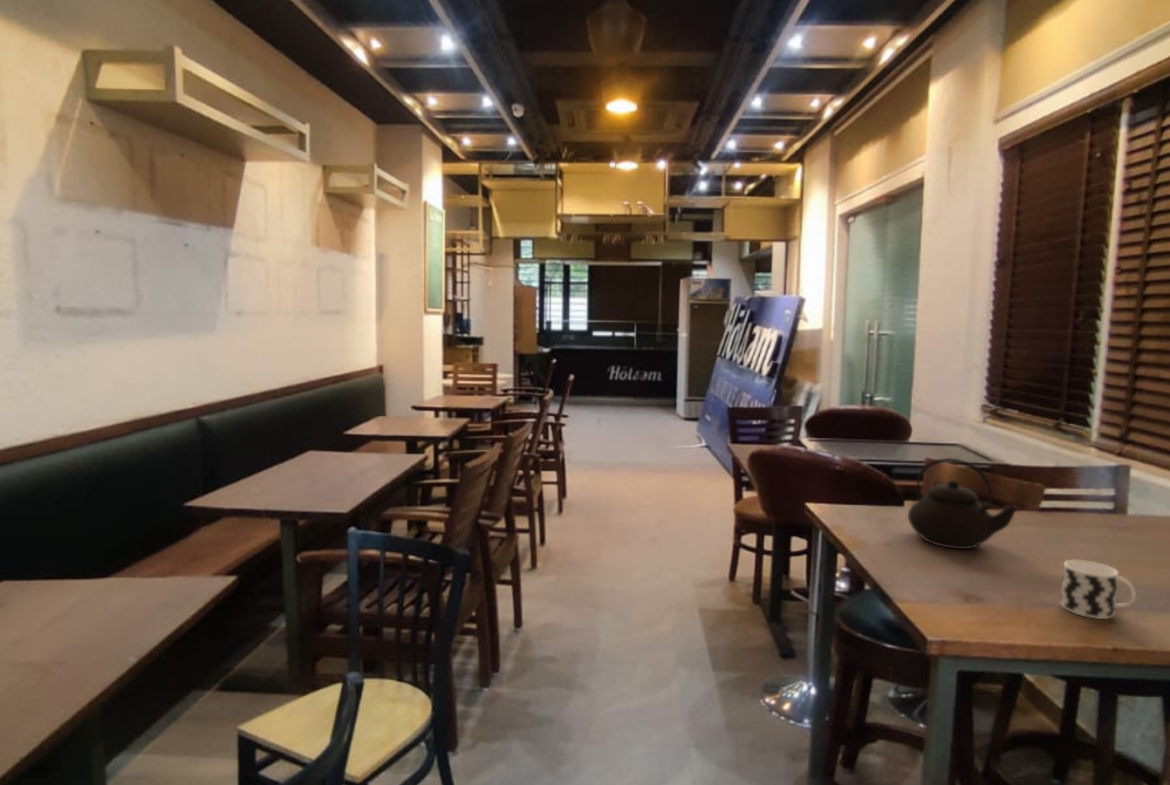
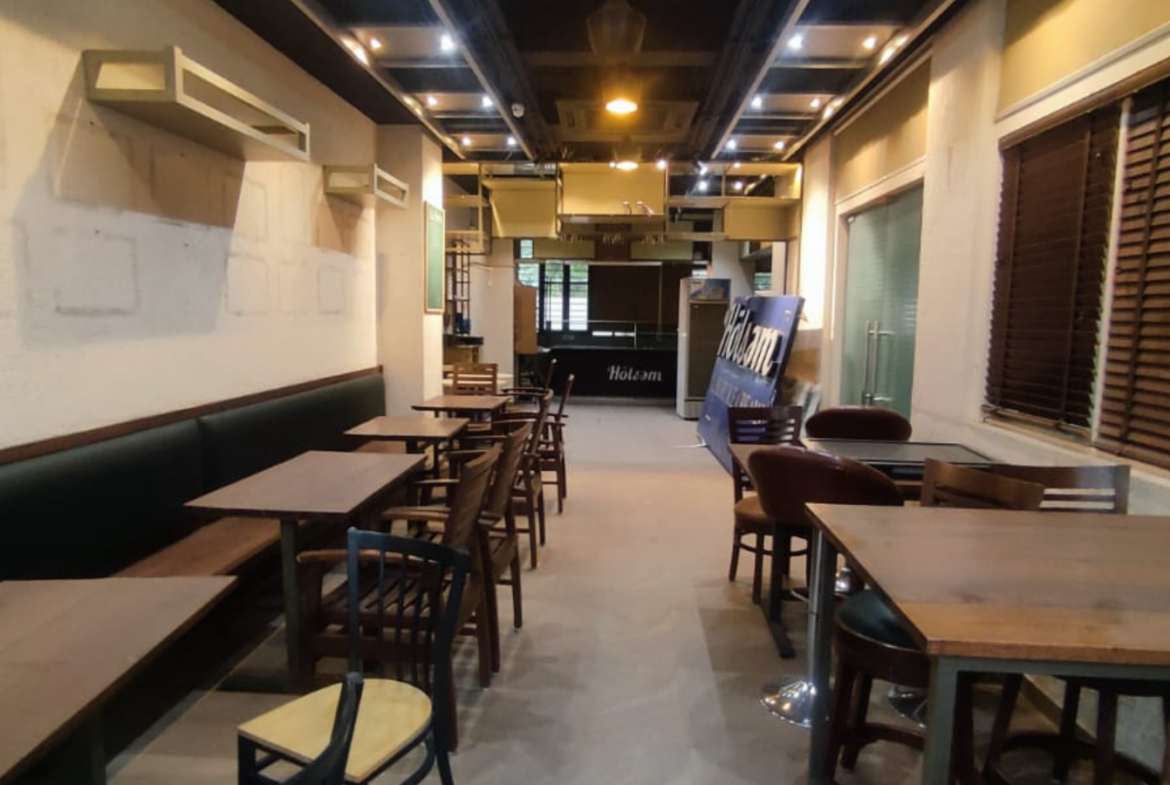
- cup [1059,559,1137,620]
- teapot [907,457,1019,550]
